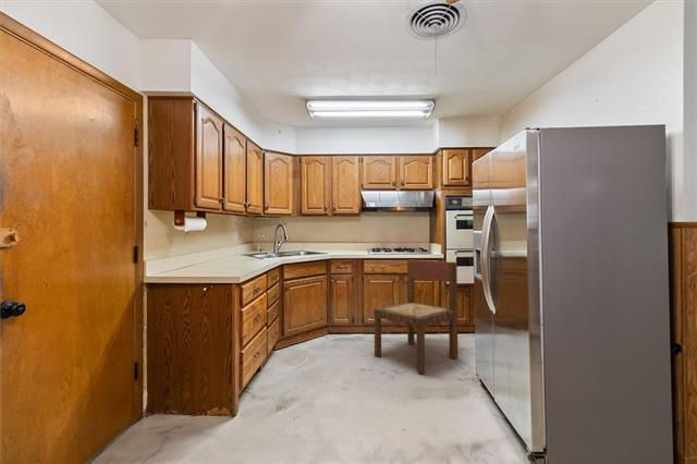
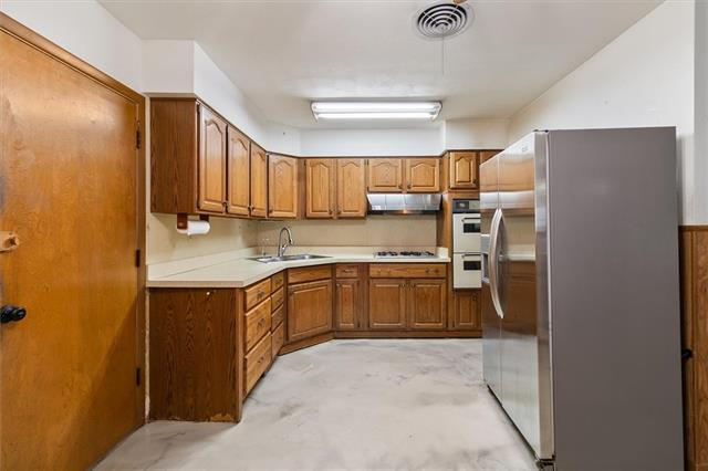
- dining chair [374,259,458,375]
